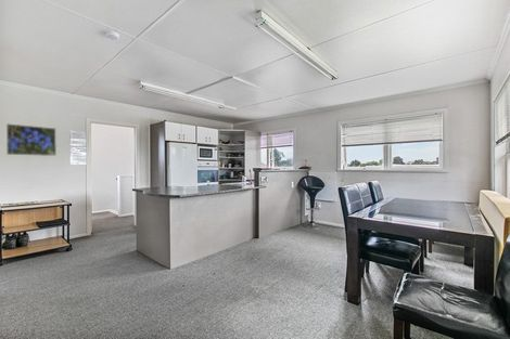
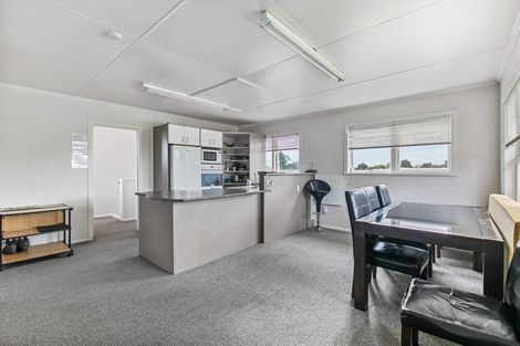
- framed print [5,122,58,157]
